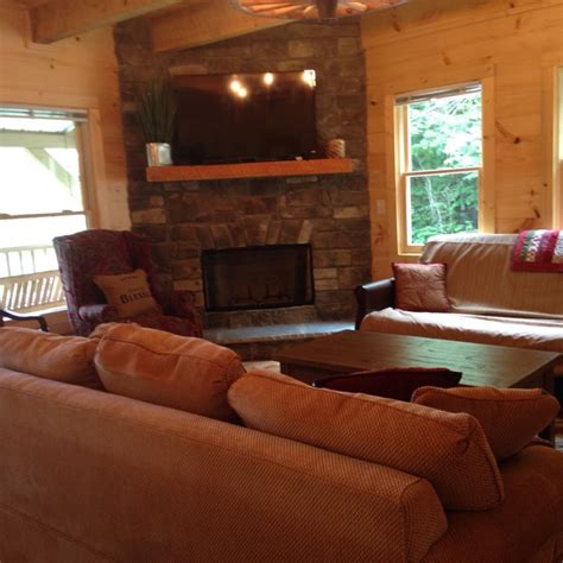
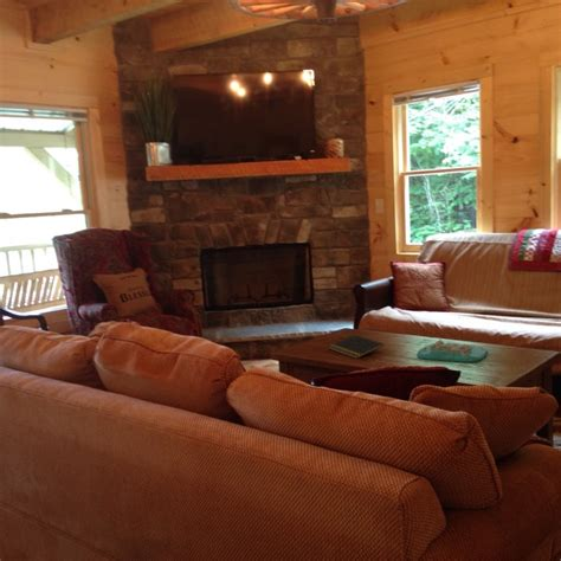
+ notepad [328,334,385,360]
+ decorative tray [415,328,489,363]
